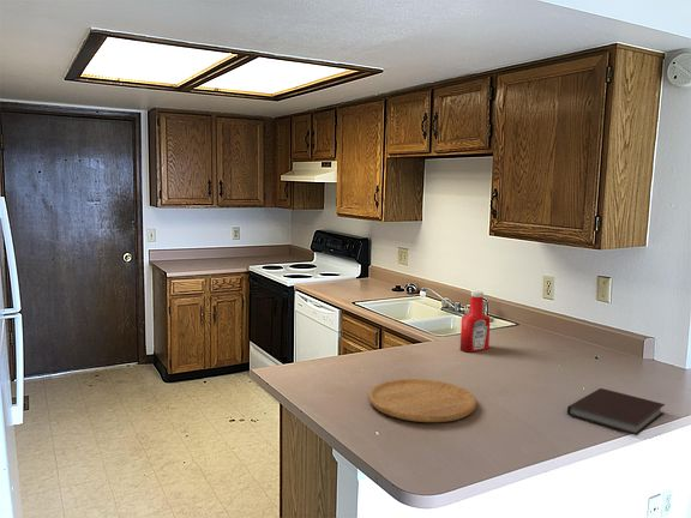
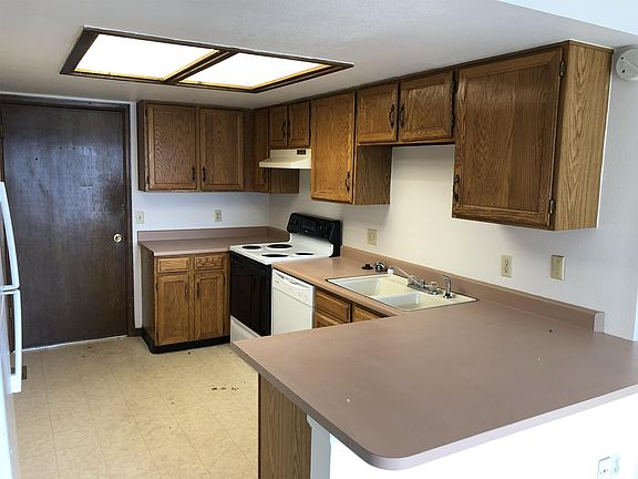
- soap bottle [459,290,492,354]
- notebook [566,387,666,436]
- cutting board [367,378,477,423]
